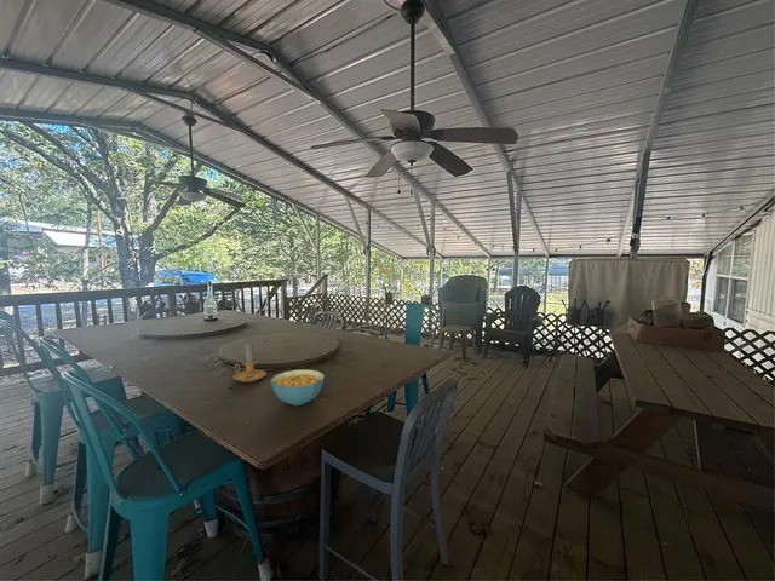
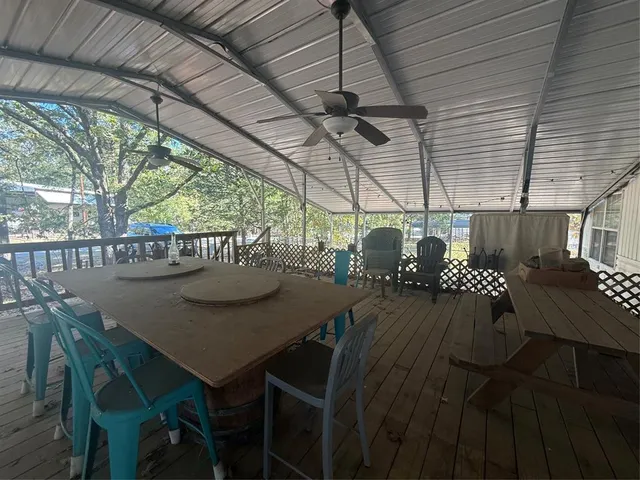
- candle [232,341,268,384]
- cereal bowl [270,369,326,407]
